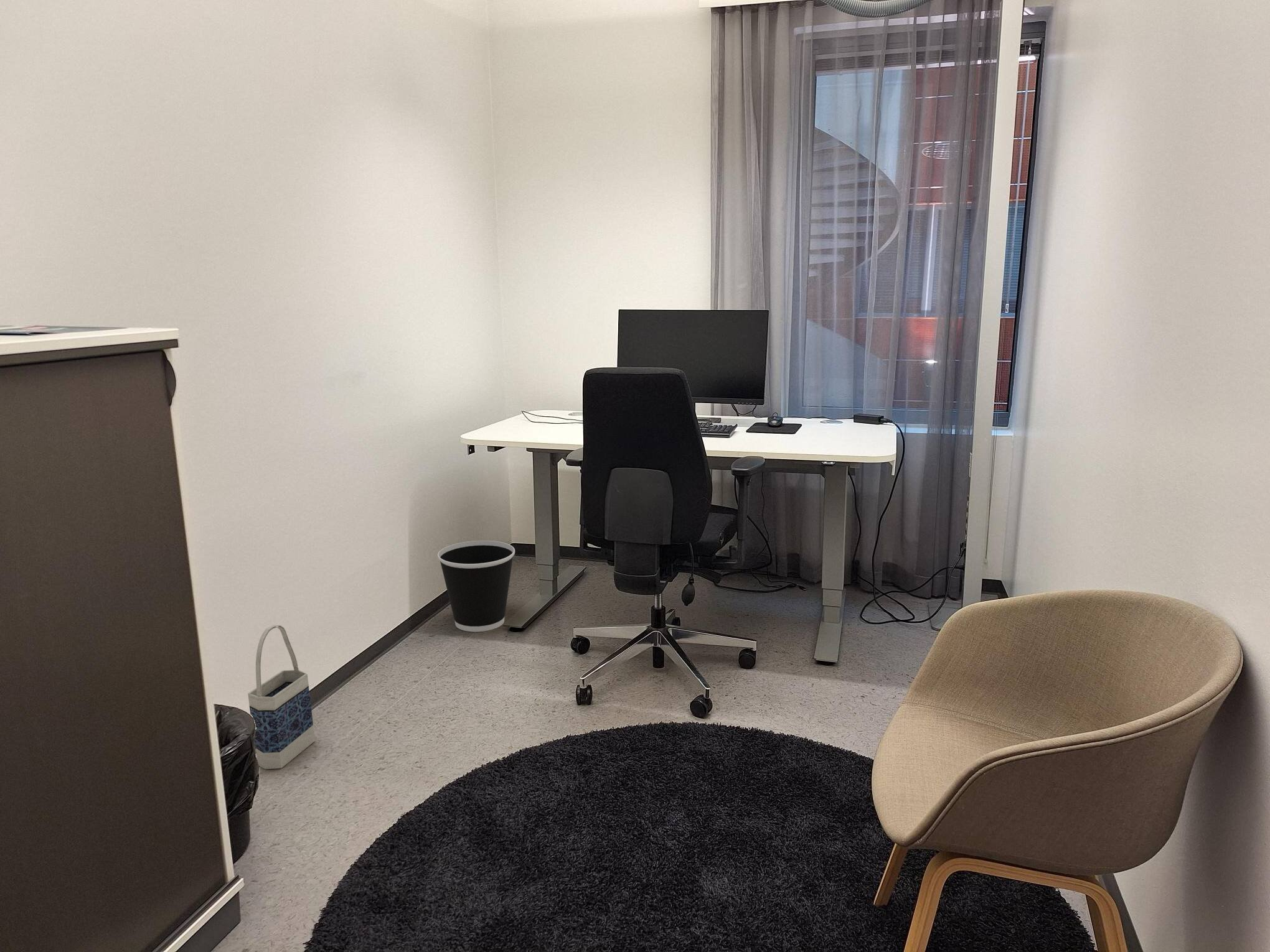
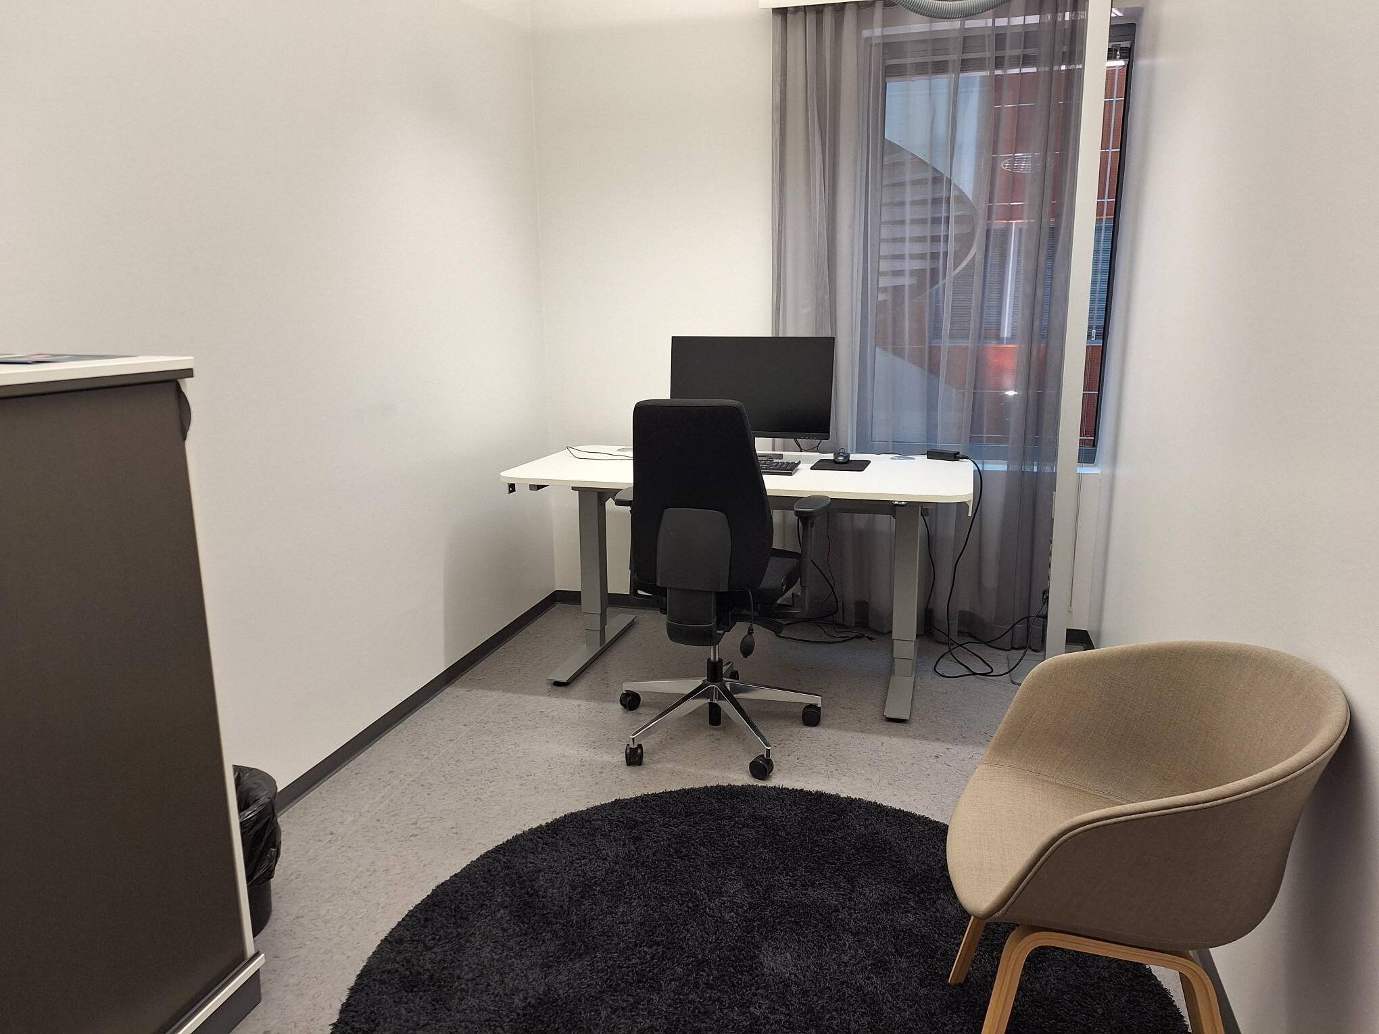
- wastebasket [437,540,515,632]
- bag [247,624,316,770]
